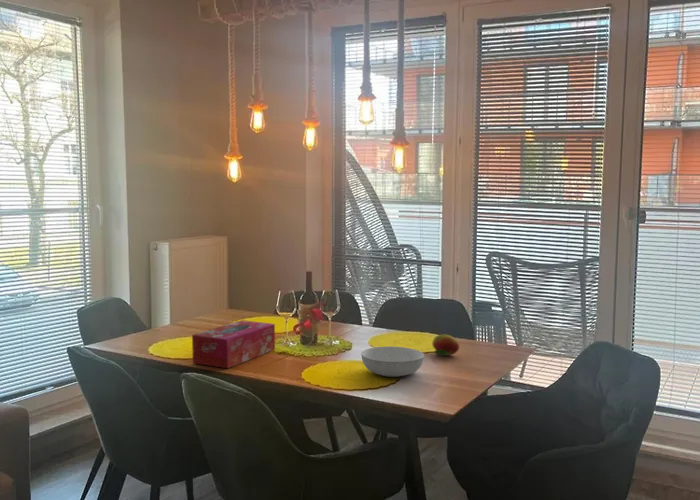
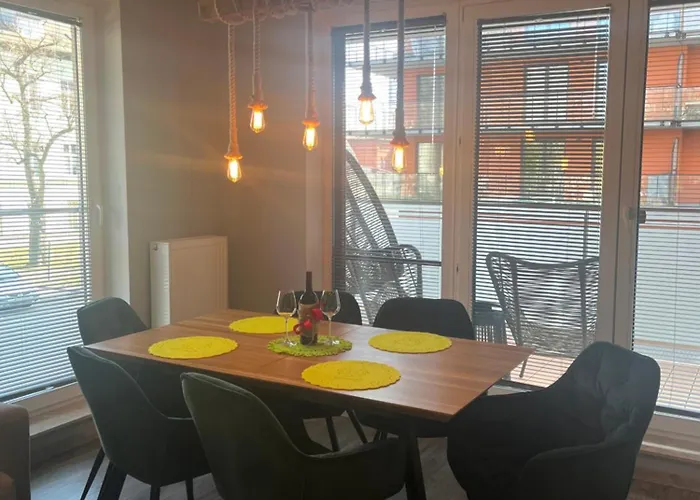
- fruit [431,334,460,357]
- serving bowl [360,346,425,378]
- tissue box [191,319,276,369]
